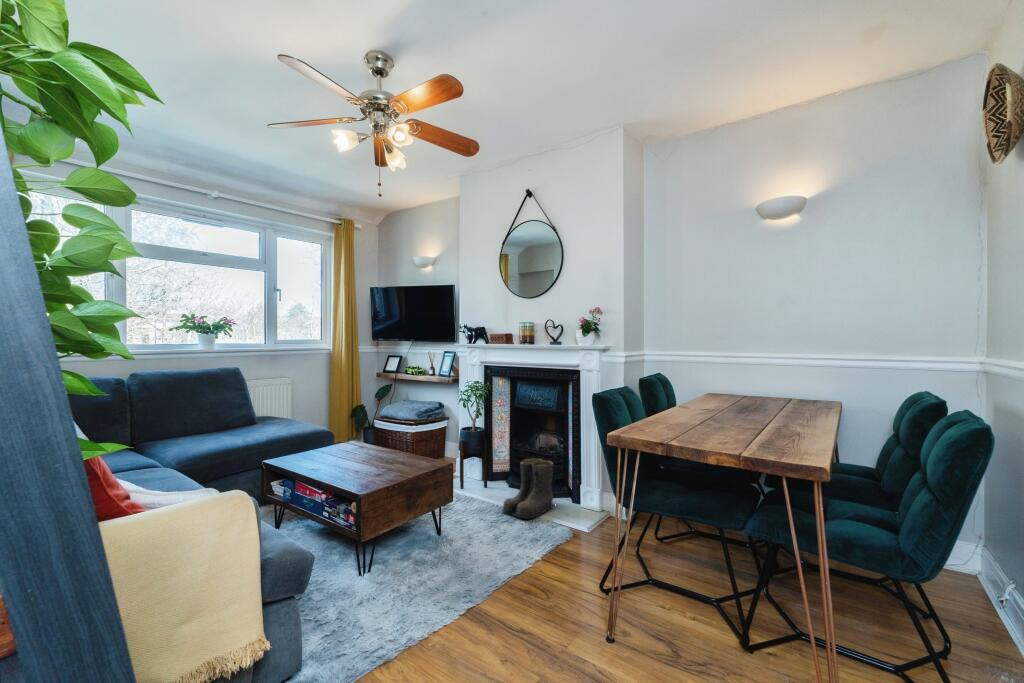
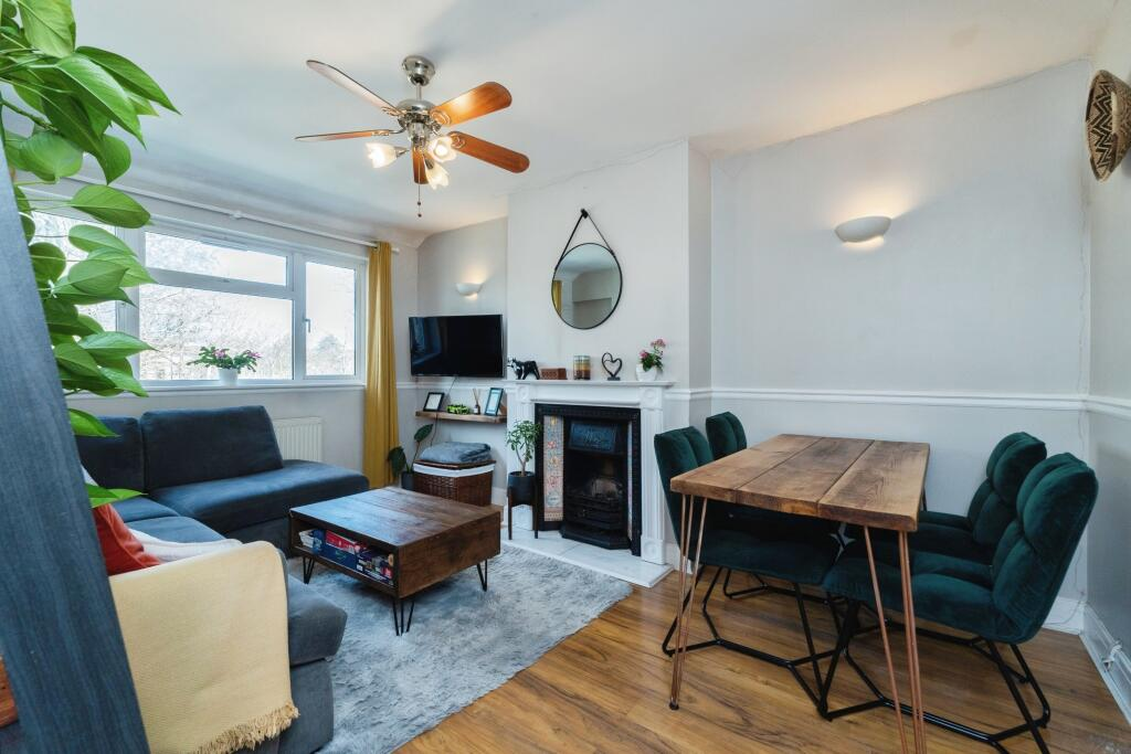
- boots [501,458,554,519]
